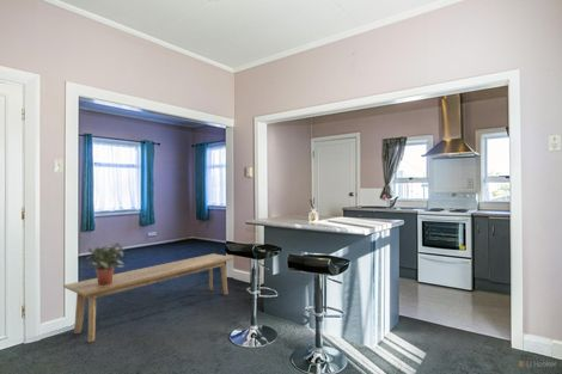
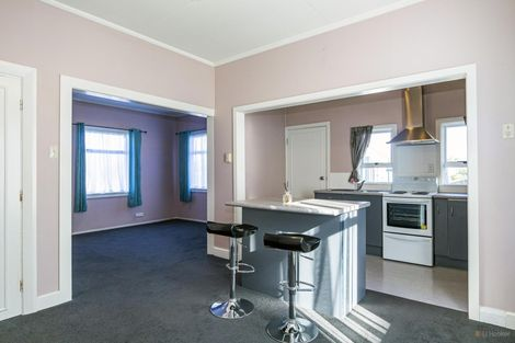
- potted plant [85,241,126,286]
- bench [62,252,236,343]
